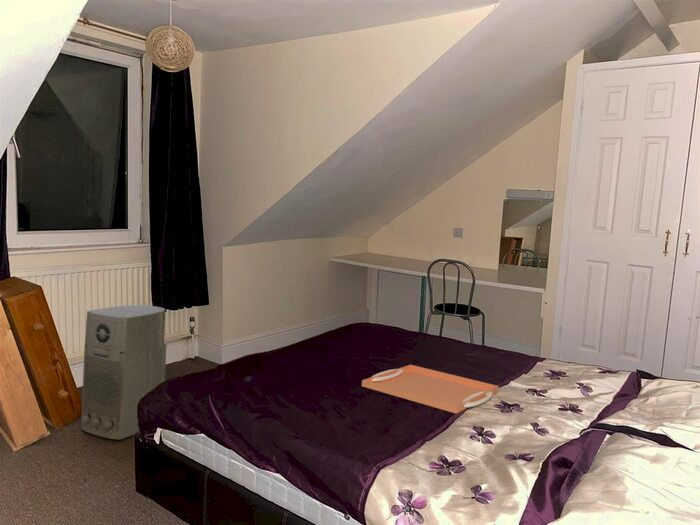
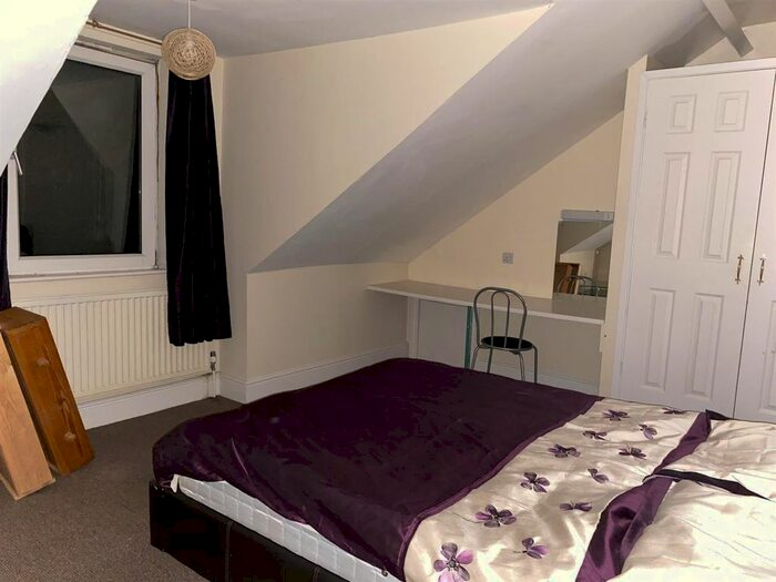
- air purifier [80,304,167,441]
- serving tray [361,364,500,415]
